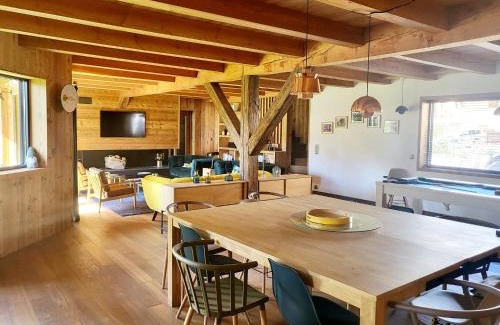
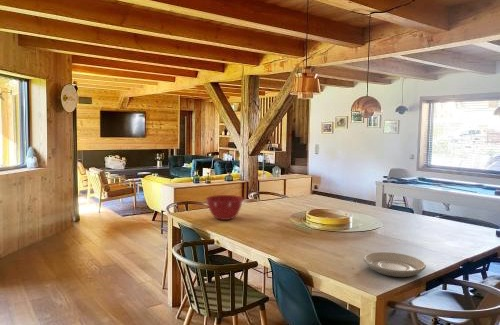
+ plate [362,251,427,278]
+ mixing bowl [205,194,245,221]
